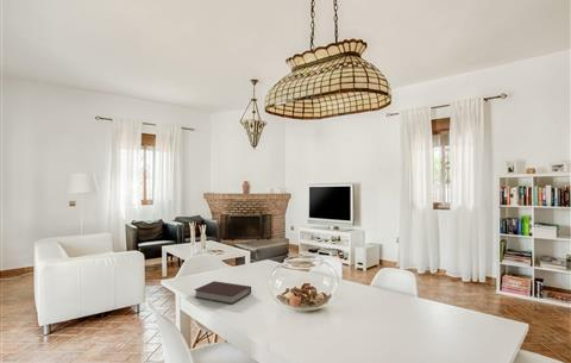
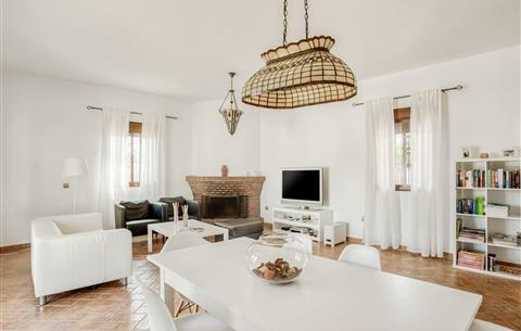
- book [193,280,252,305]
